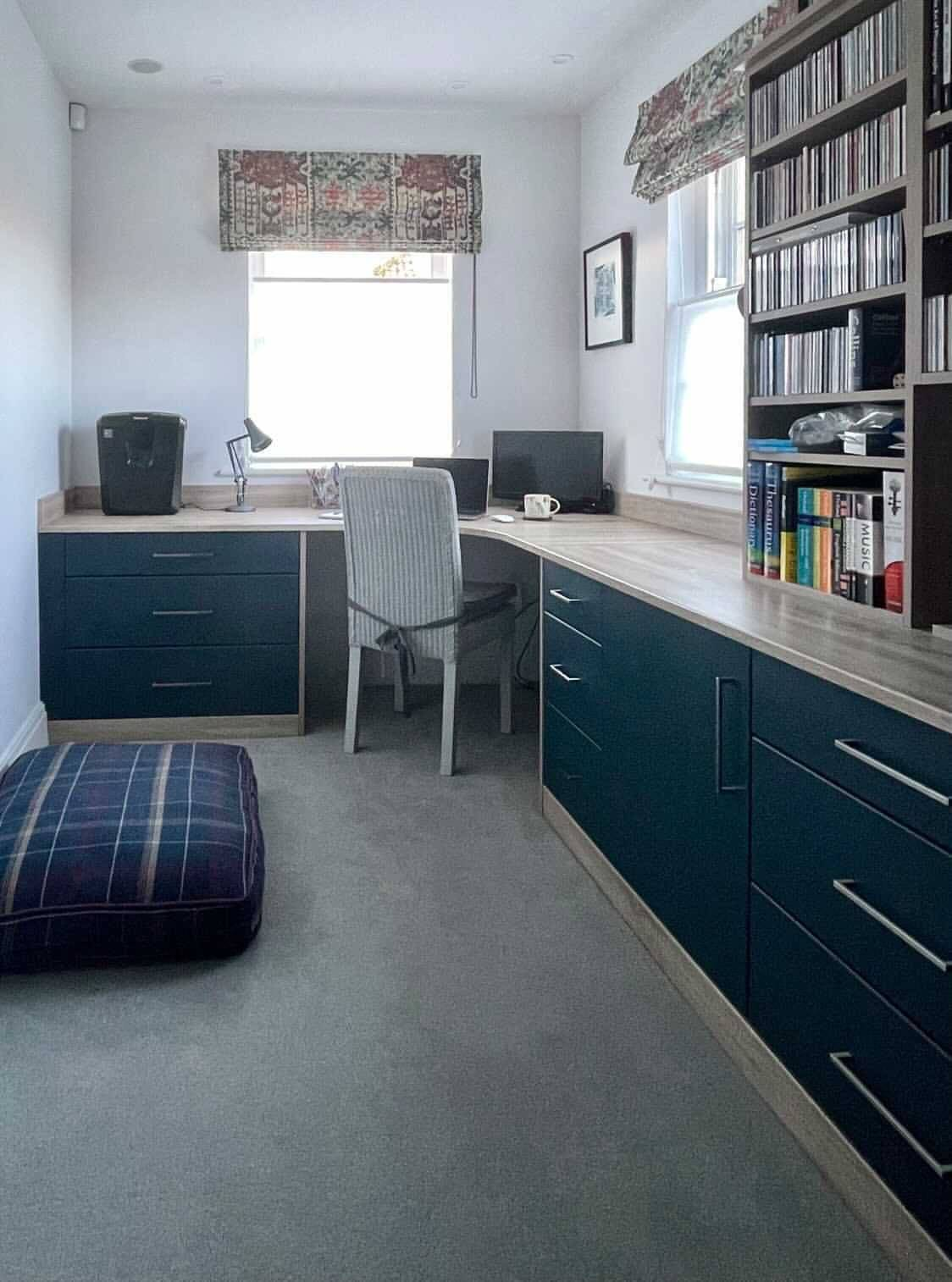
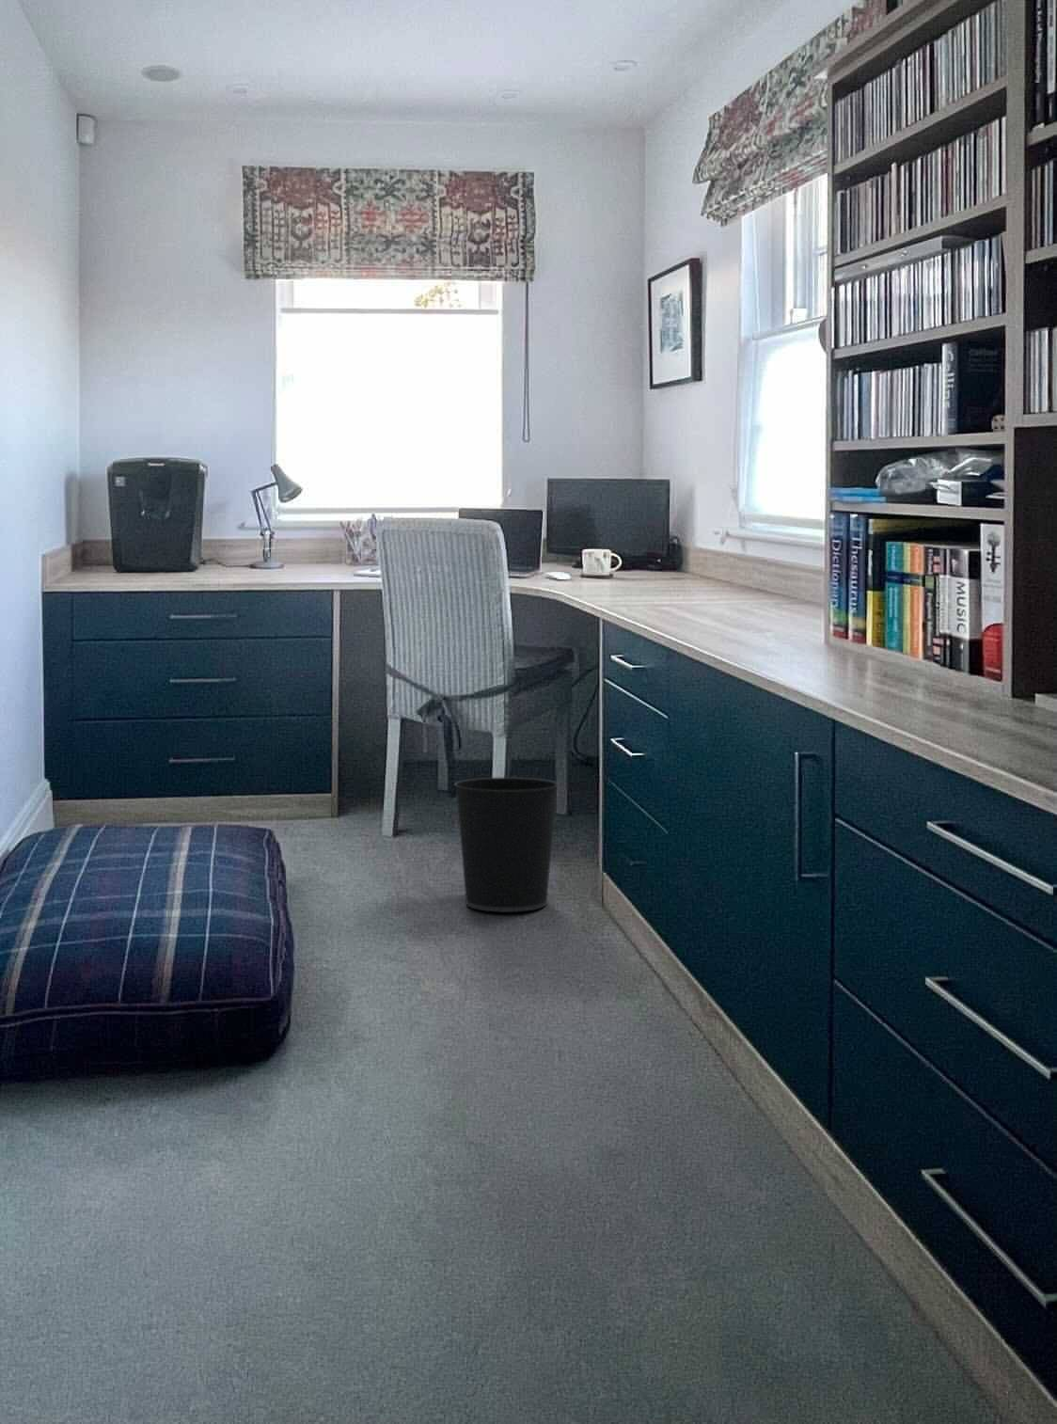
+ wastebasket [453,776,561,913]
